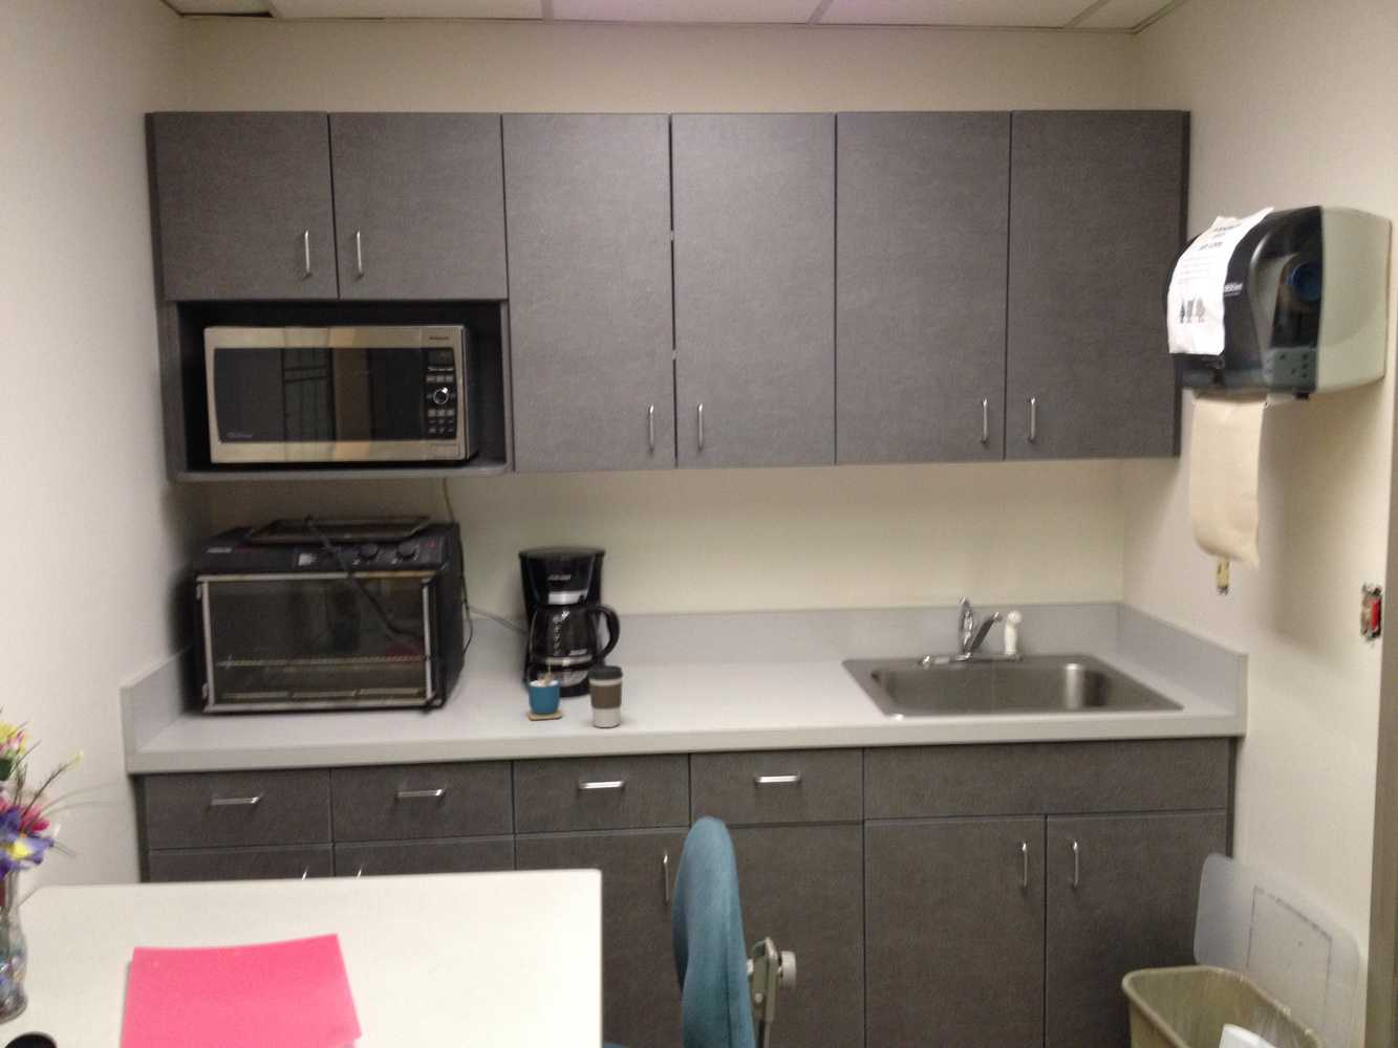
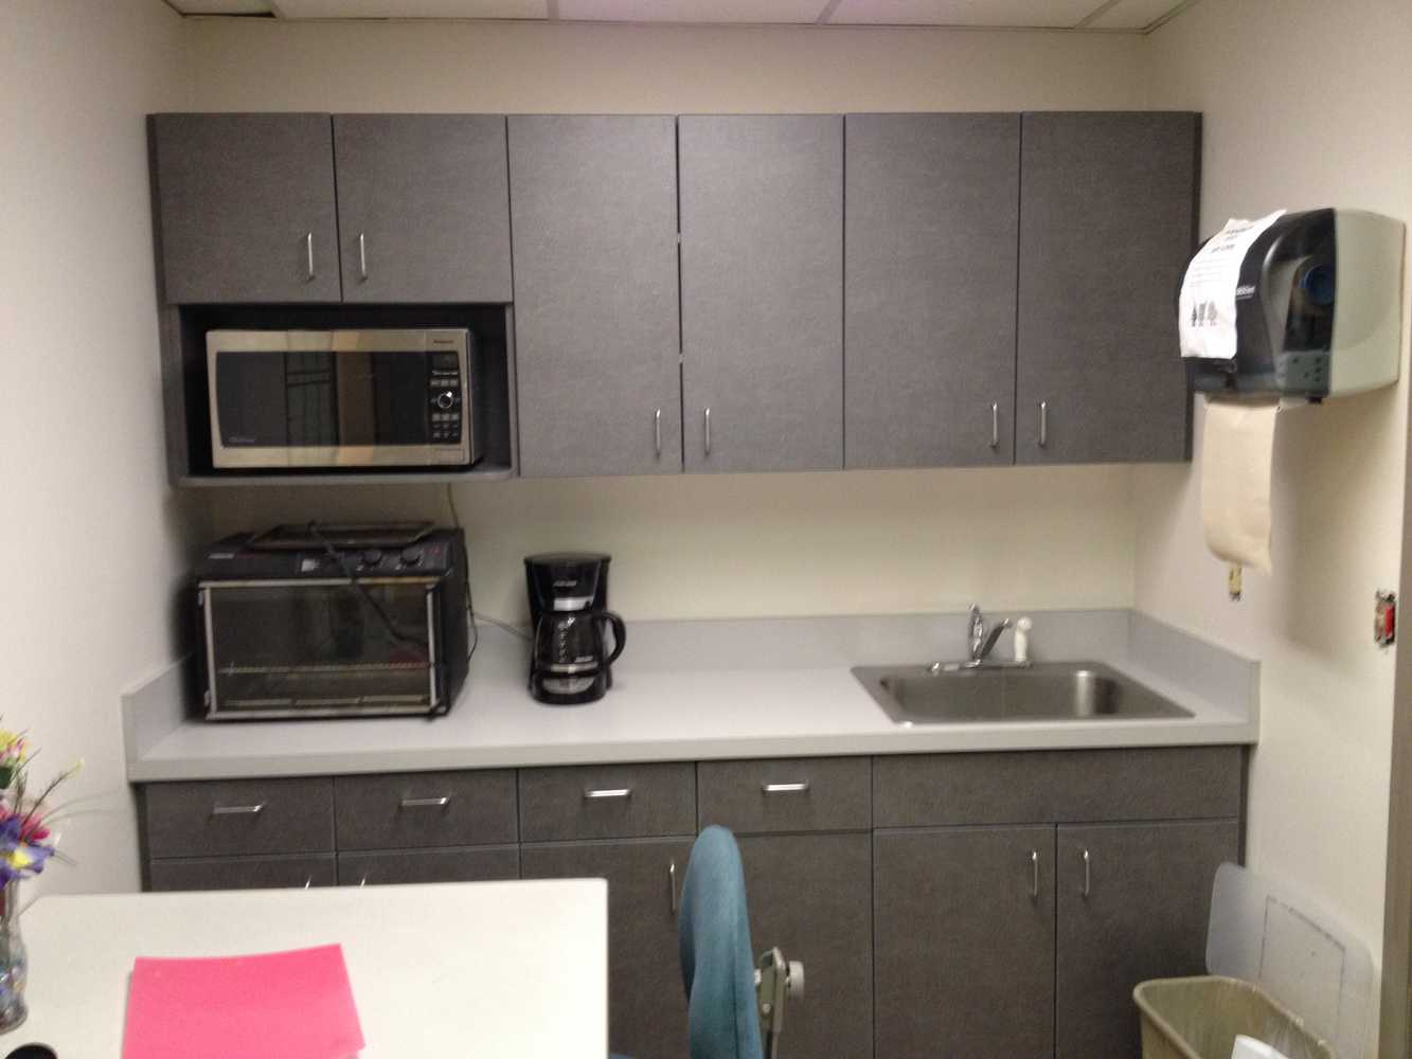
- cup [527,663,563,721]
- coffee cup [586,665,624,729]
